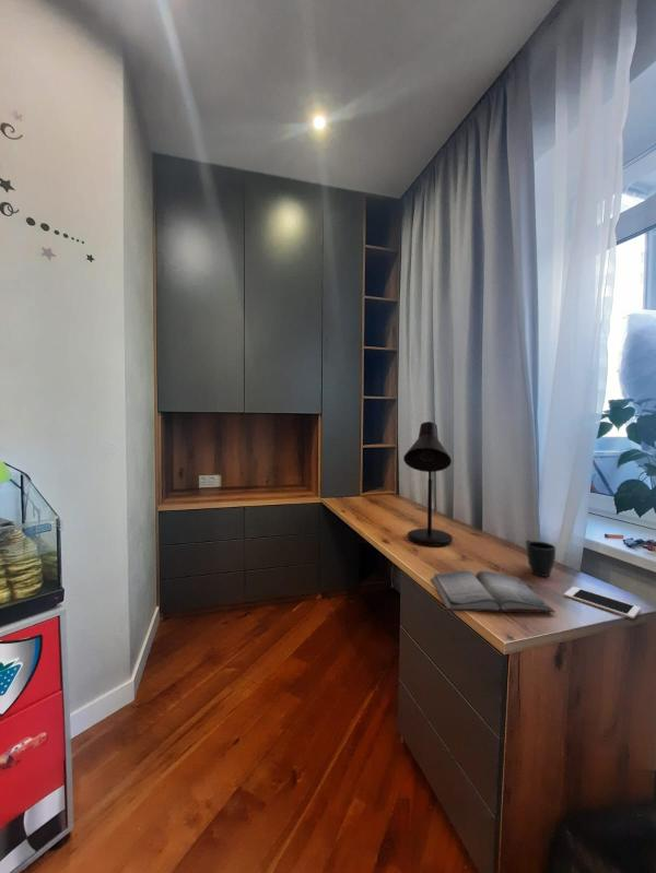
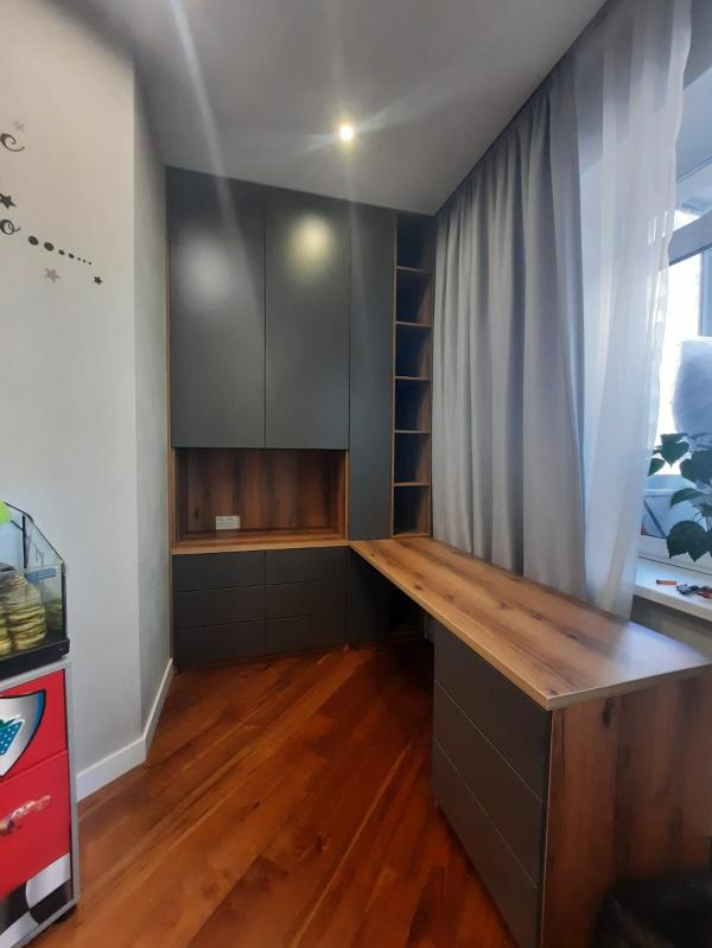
- desk lamp [402,421,454,547]
- cell phone [563,586,642,620]
- mug [525,539,557,578]
- hardback book [430,569,557,614]
